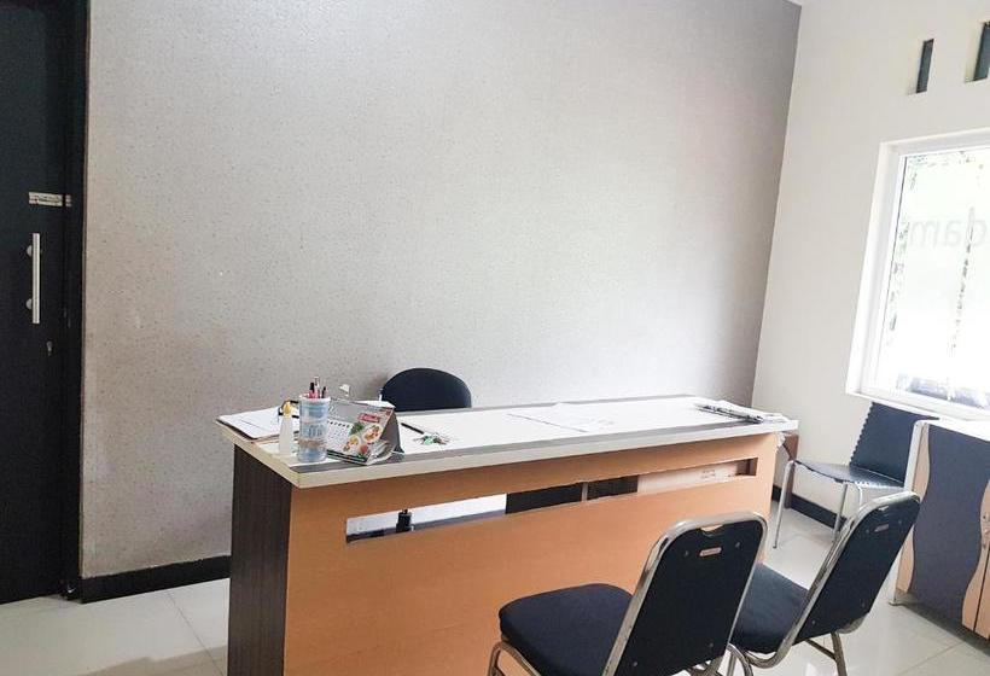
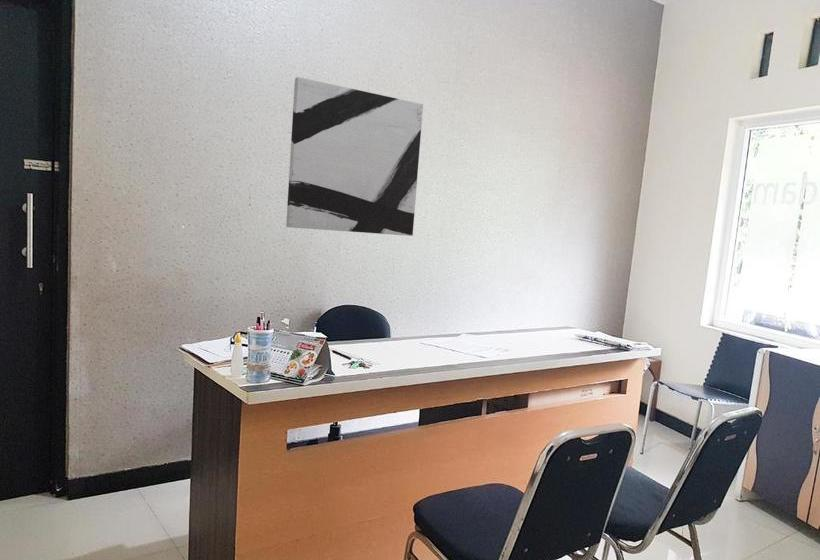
+ wall art [285,76,424,237]
